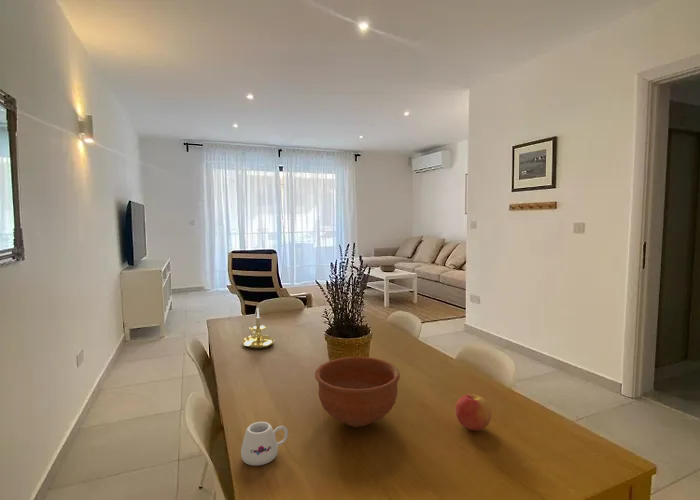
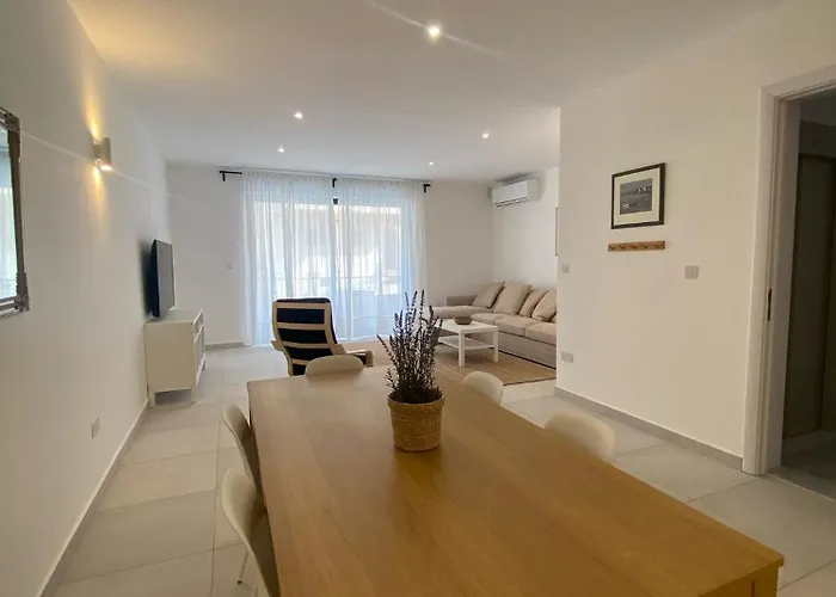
- bowl [314,356,401,428]
- mug [240,421,289,466]
- candle holder [242,308,275,349]
- apple [454,393,493,432]
